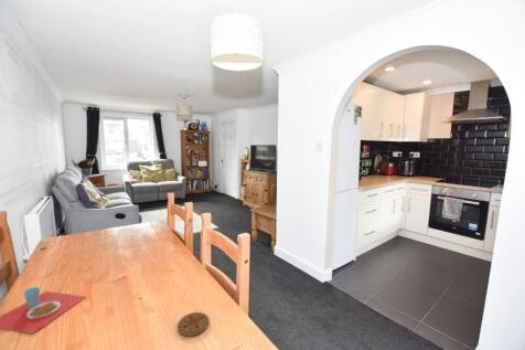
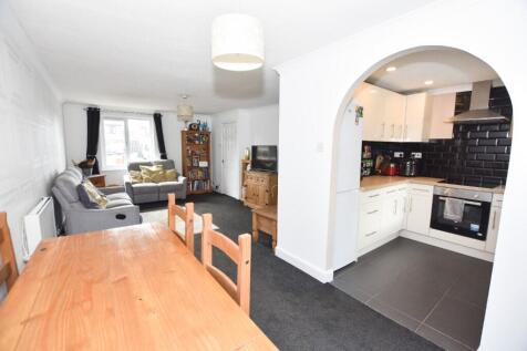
- coaster [176,311,210,337]
- placemat [0,286,87,335]
